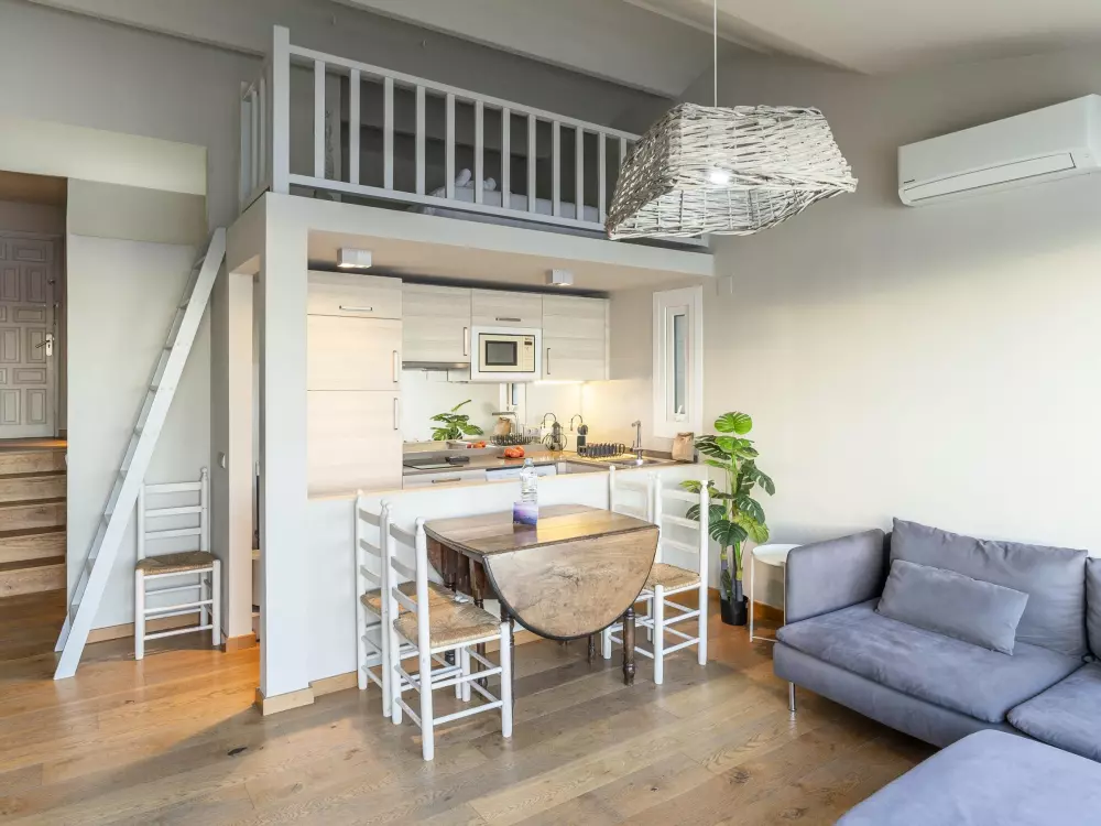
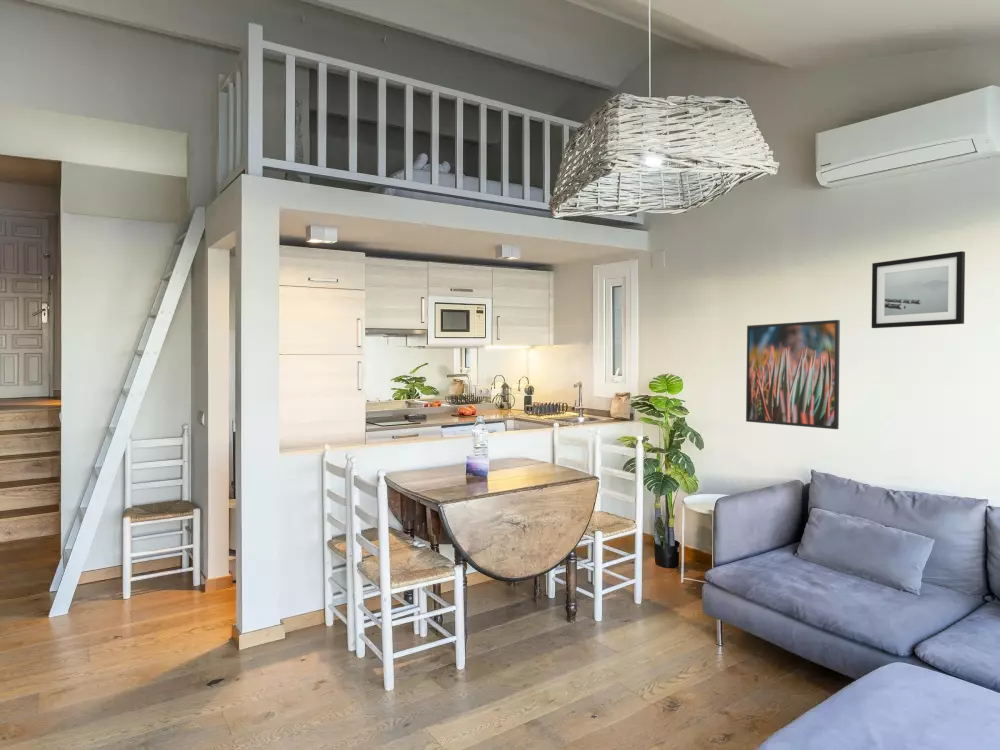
+ wall art [871,250,966,329]
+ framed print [745,319,841,430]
